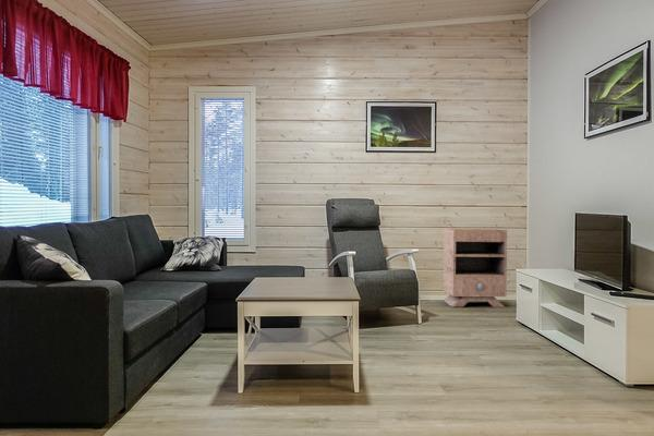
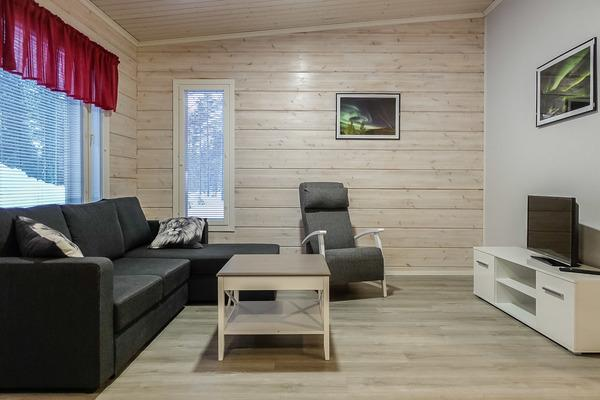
- nightstand [443,228,508,308]
